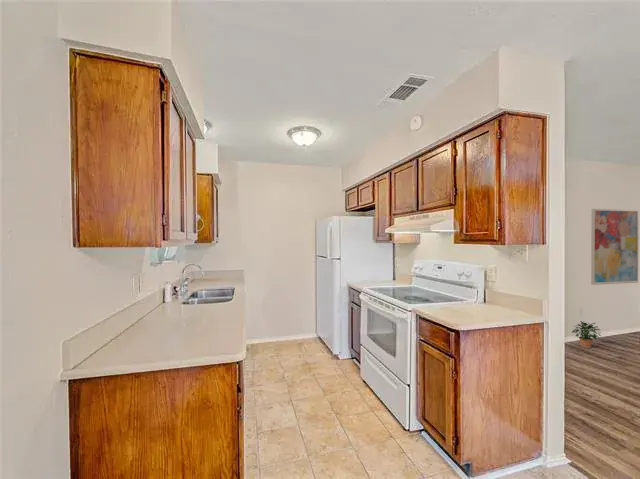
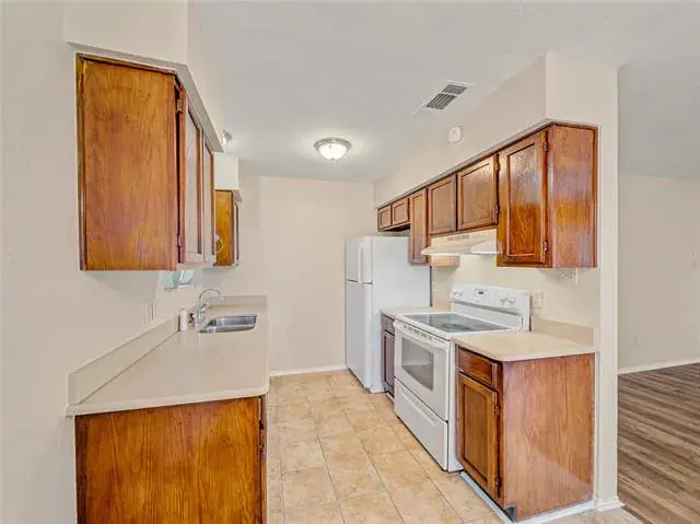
- potted plant [571,320,602,349]
- wall art [590,208,640,286]
